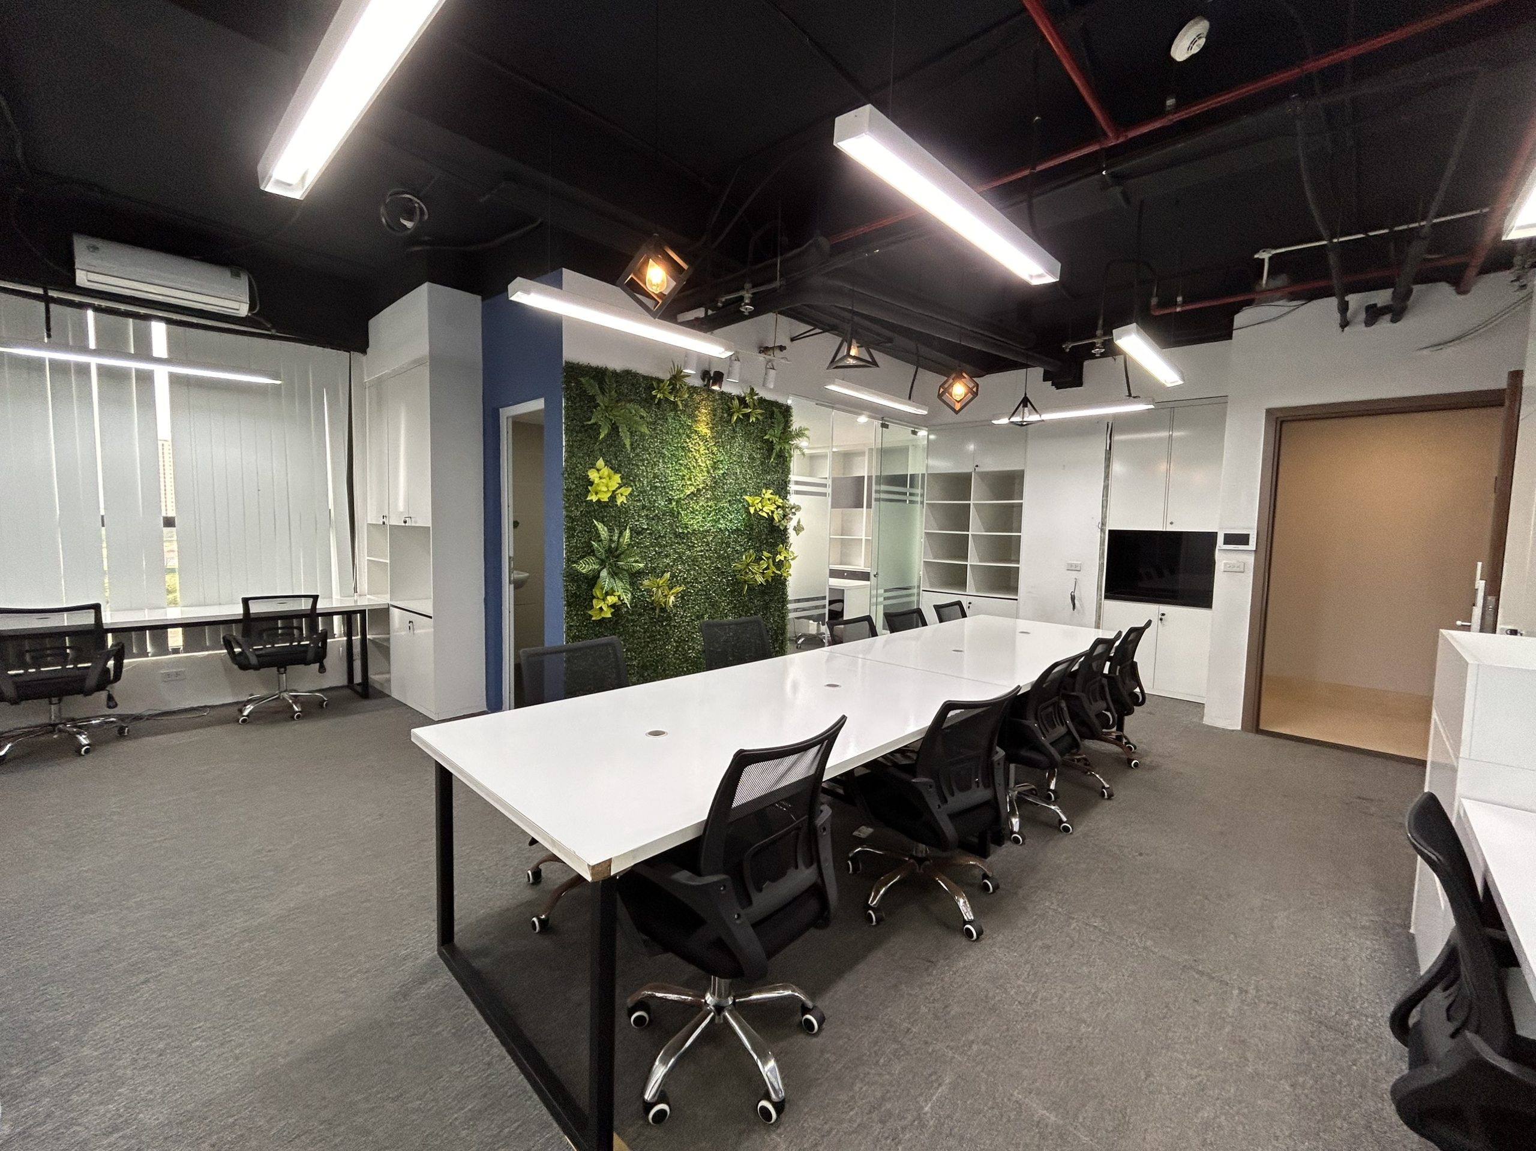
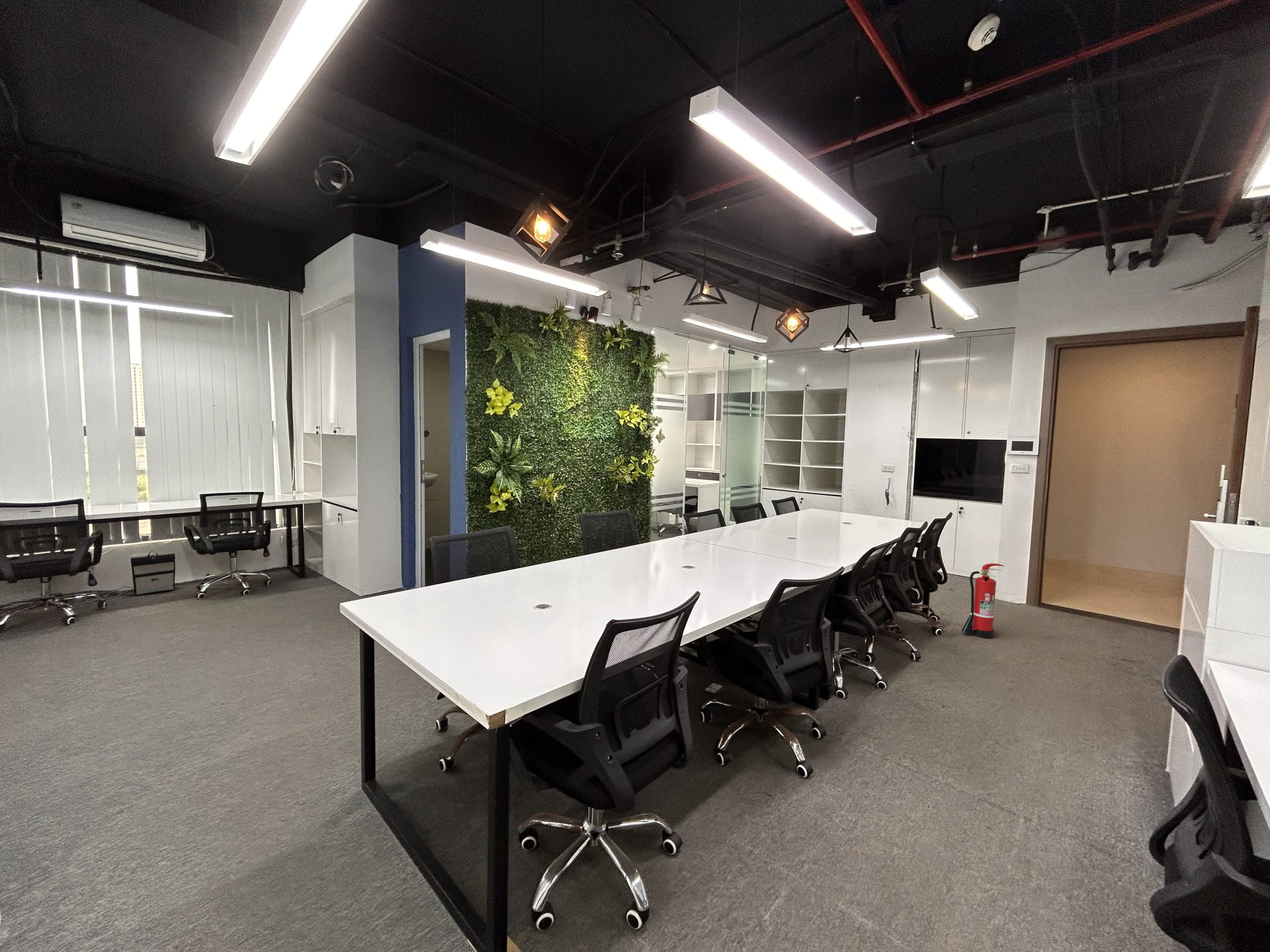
+ backpack [130,550,176,595]
+ fire extinguisher [961,563,1005,639]
